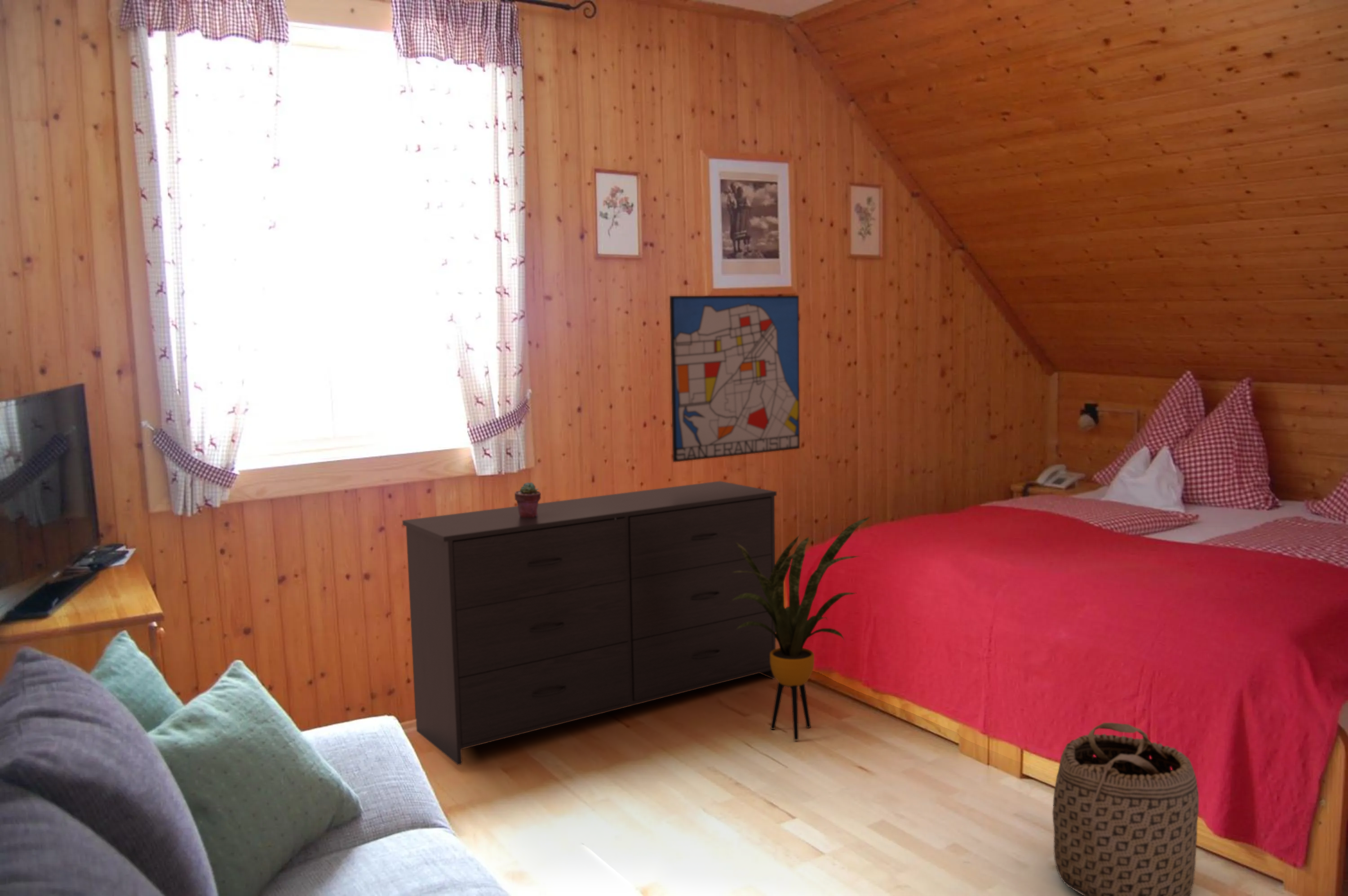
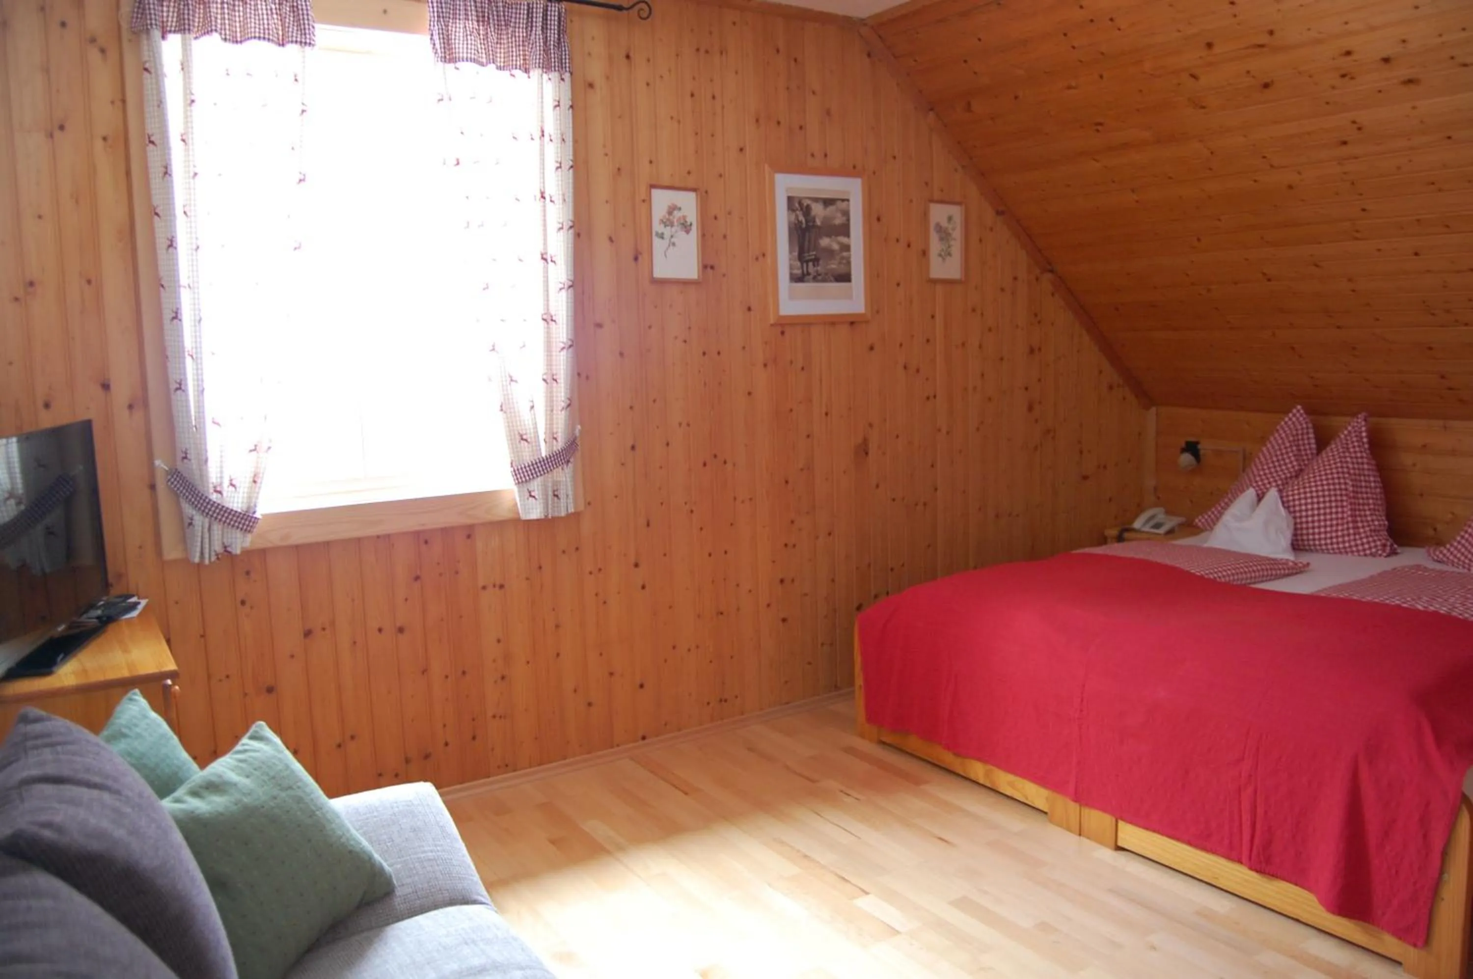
- house plant [731,516,873,741]
- dresser [402,481,777,766]
- basket [1052,722,1199,896]
- wall art [669,295,800,463]
- potted succulent [514,482,541,518]
